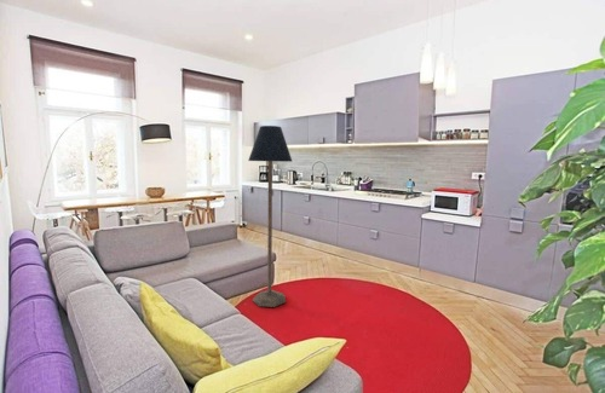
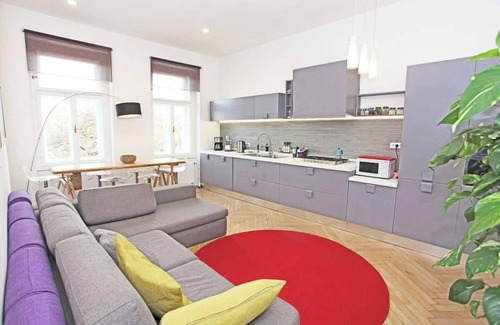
- floor lamp [247,125,293,308]
